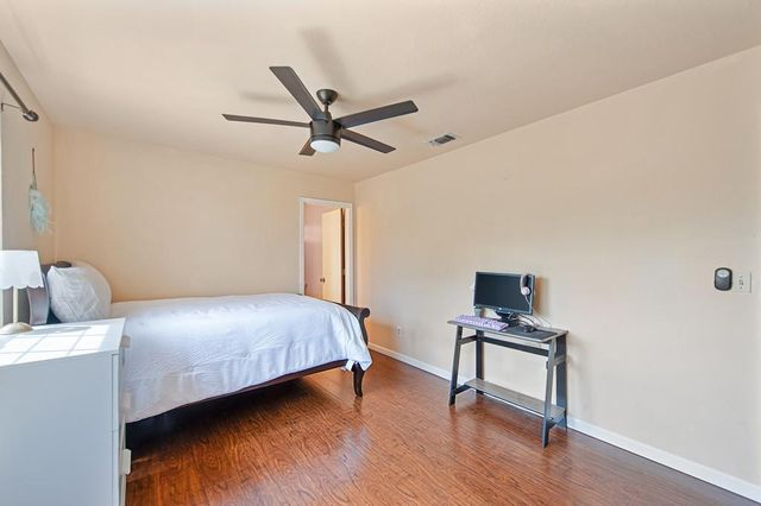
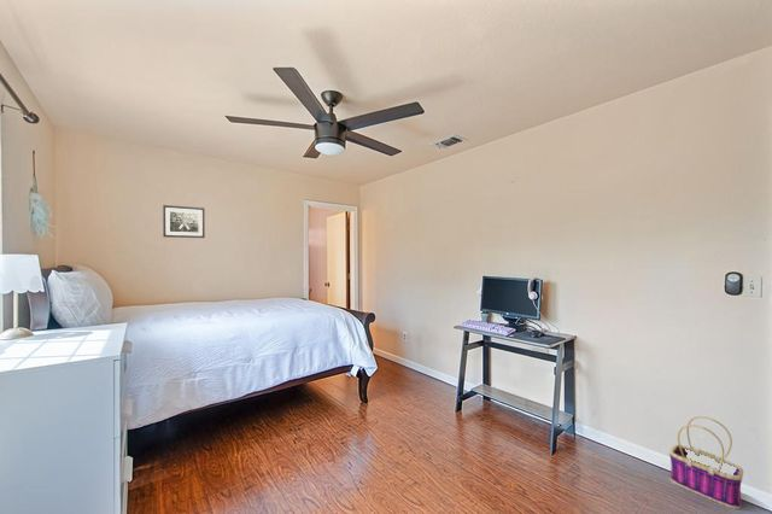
+ basket [668,415,744,510]
+ wall art [162,204,206,239]
